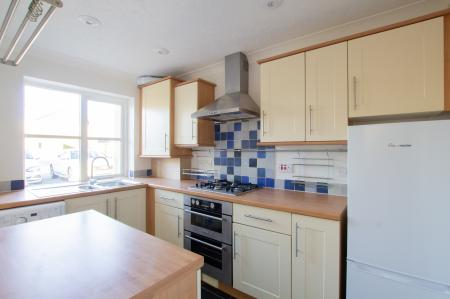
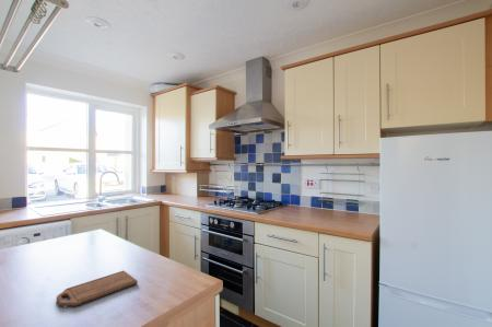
+ cutting board [56,270,139,307]
